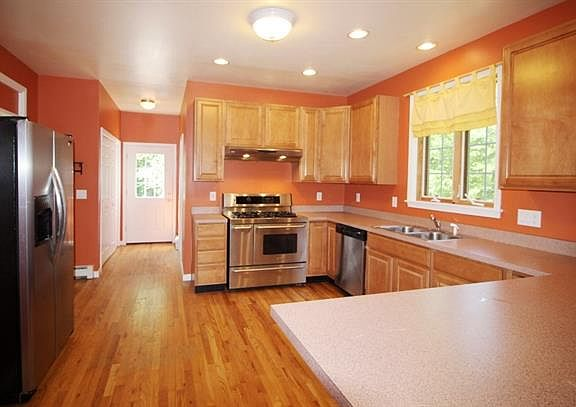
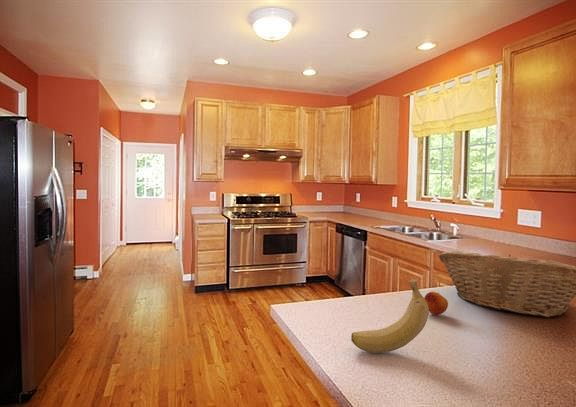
+ apple [424,291,449,316]
+ fruit basket [438,250,576,318]
+ banana [350,278,430,354]
